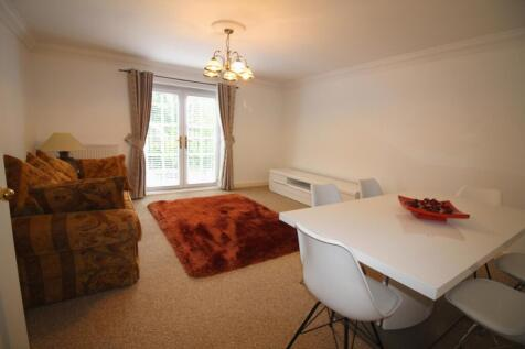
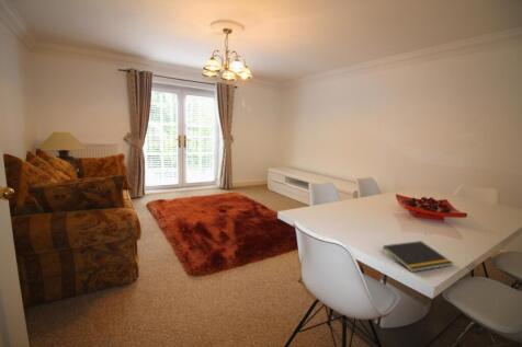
+ notepad [381,240,454,273]
